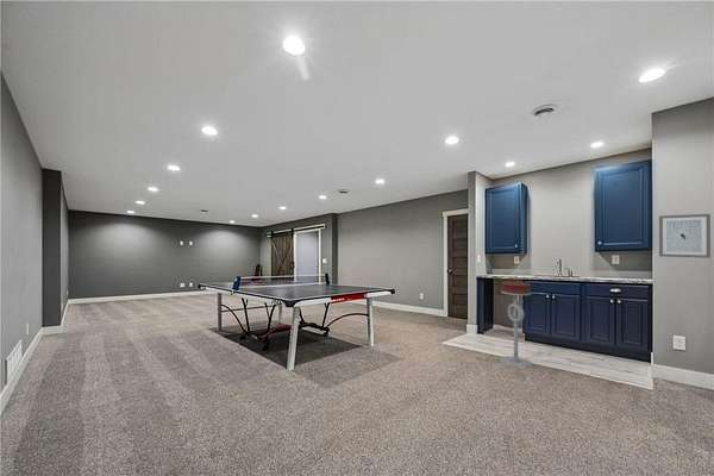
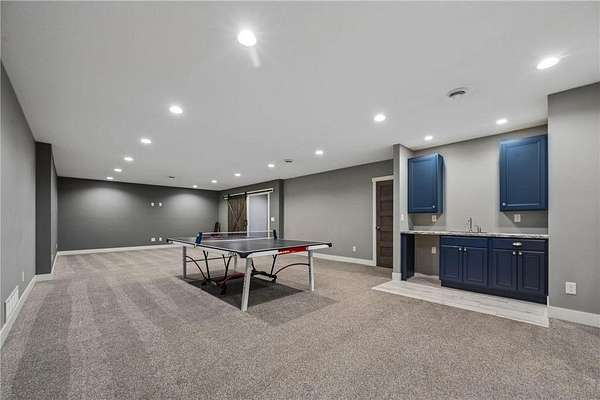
- bar stool [499,281,533,367]
- wall art [658,213,712,259]
